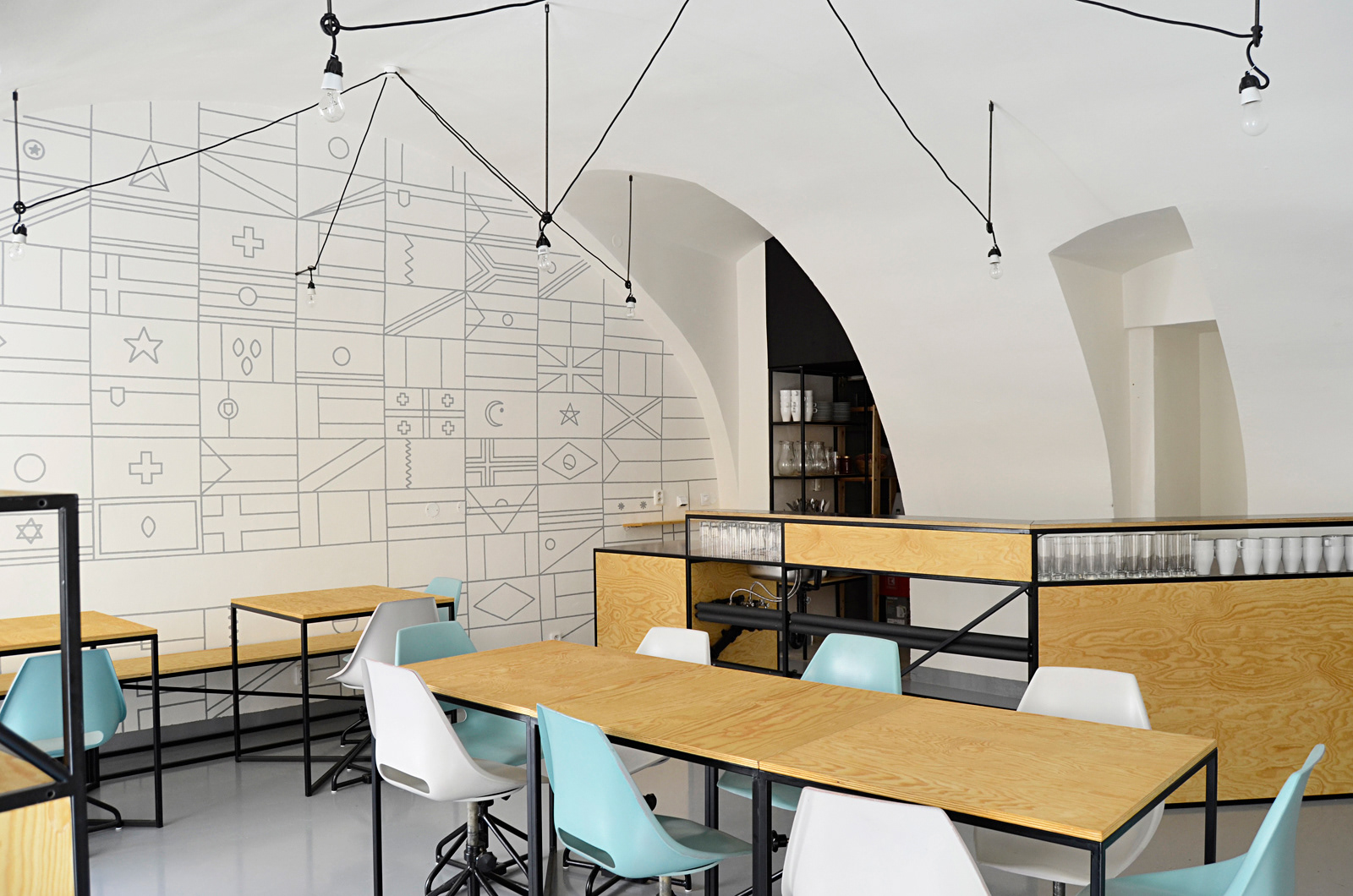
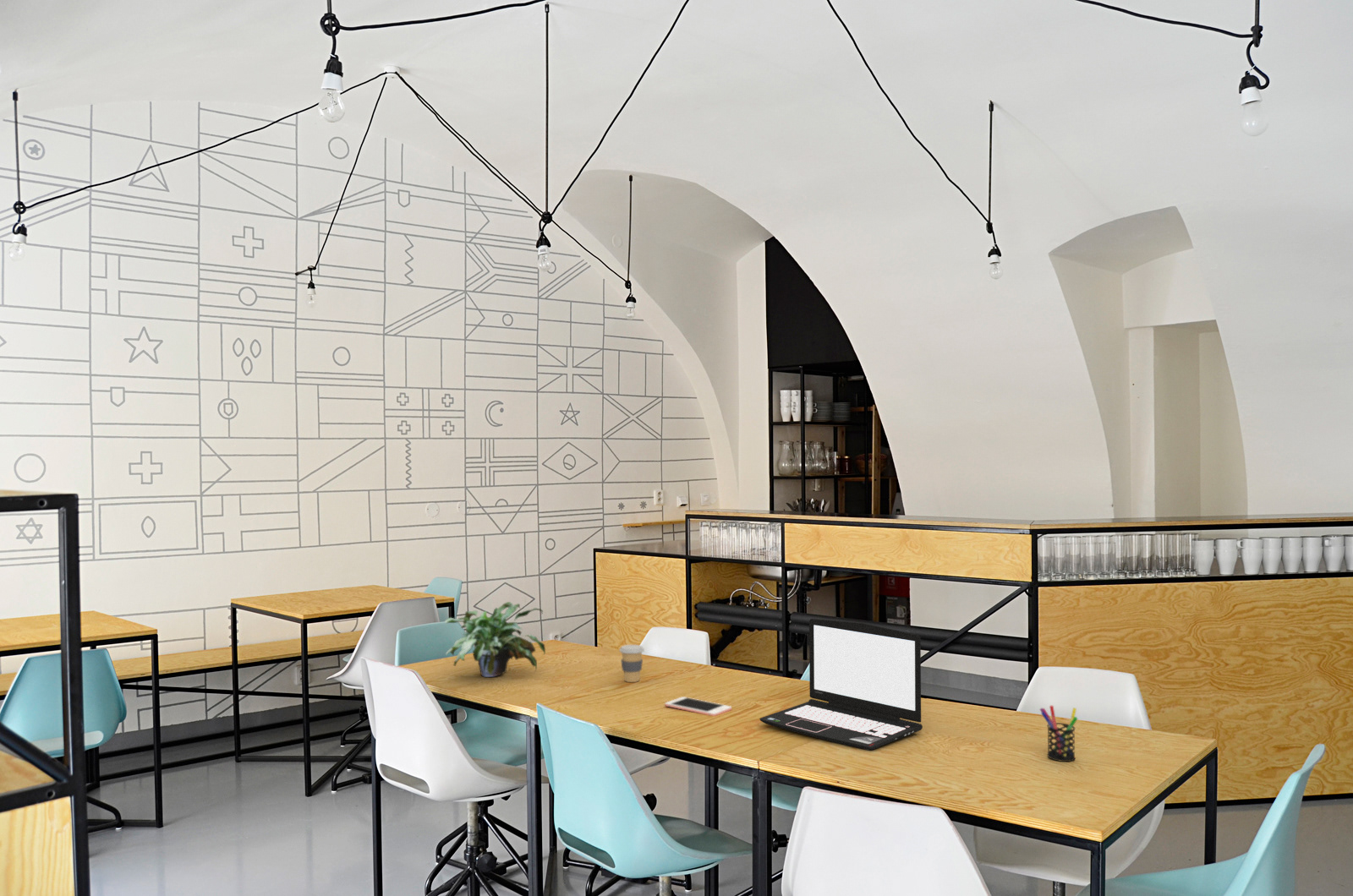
+ pen holder [1039,705,1078,762]
+ potted plant [444,601,546,678]
+ cell phone [664,696,732,717]
+ laptop [759,618,923,751]
+ coffee cup [618,644,645,683]
